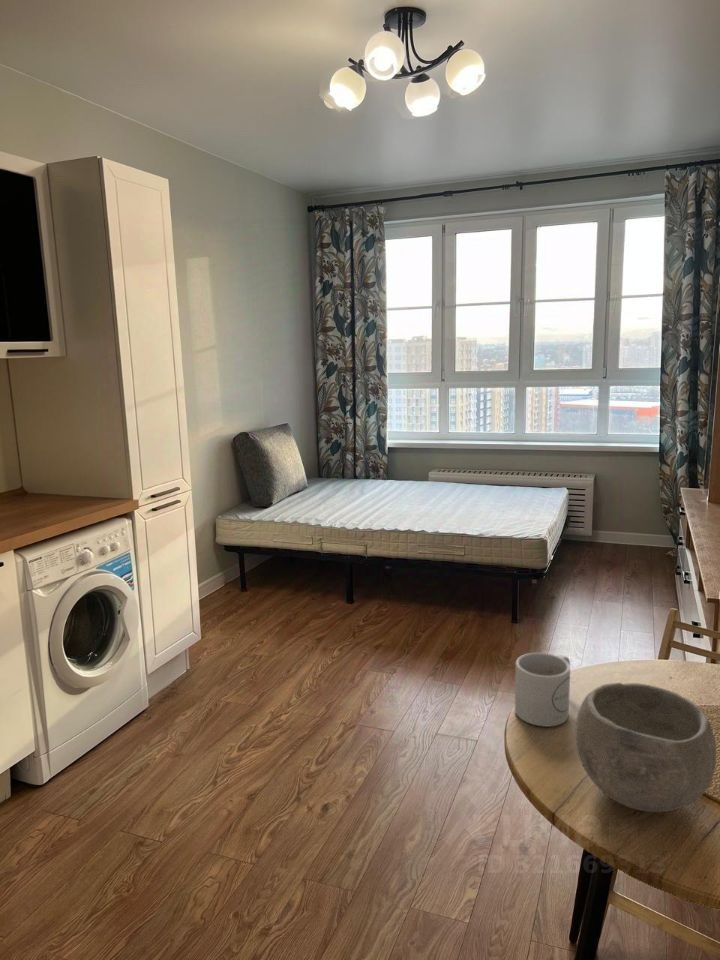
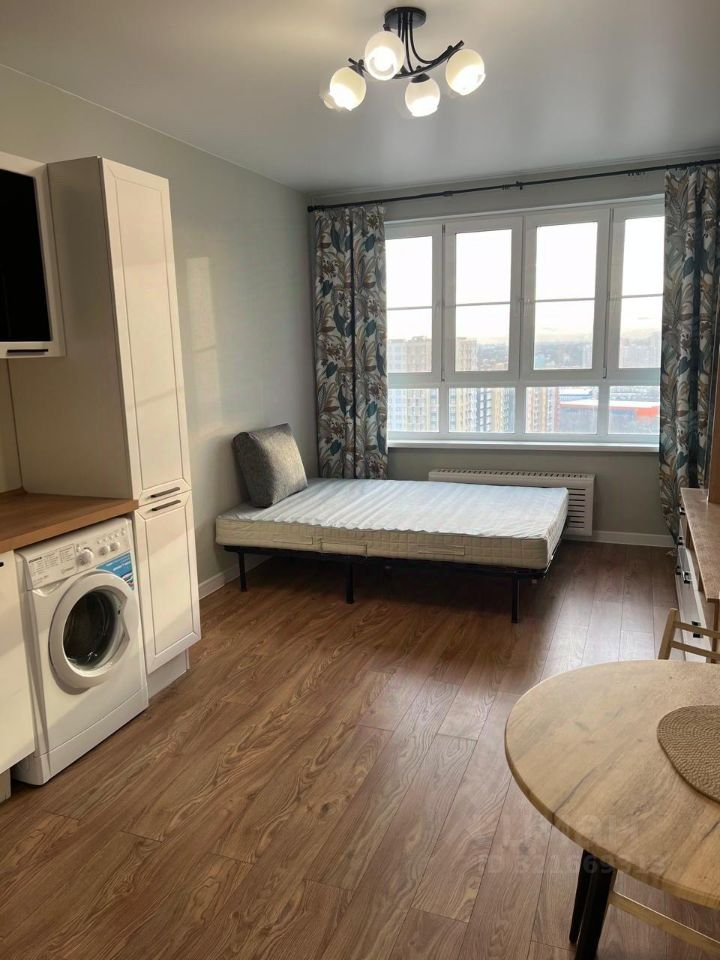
- mug [514,652,571,727]
- bowl [574,682,717,813]
